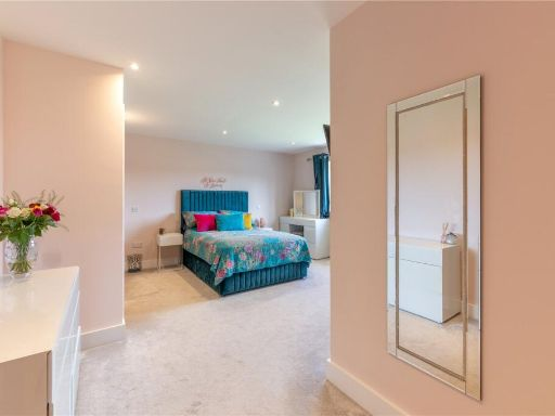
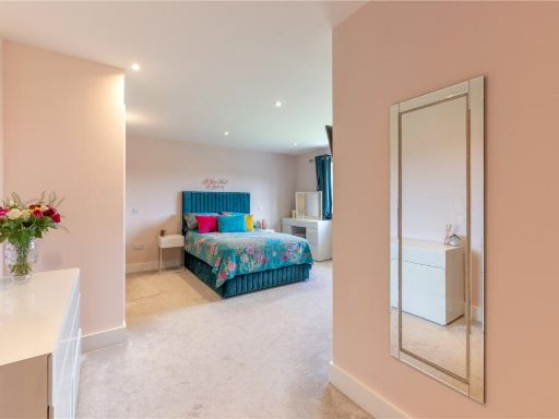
- waste bin [125,252,144,274]
